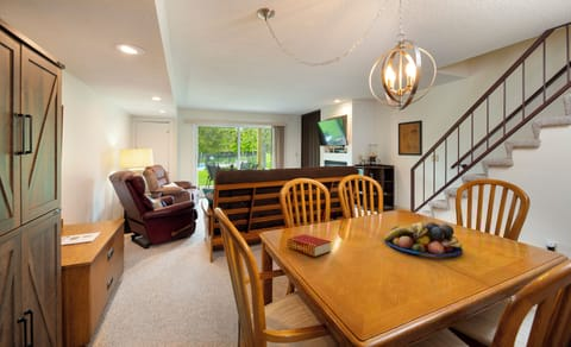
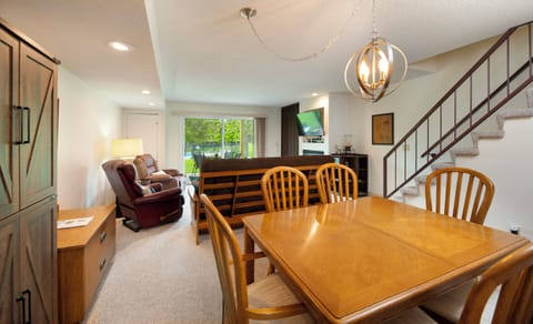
- fruit bowl [383,221,464,258]
- book [286,233,332,258]
